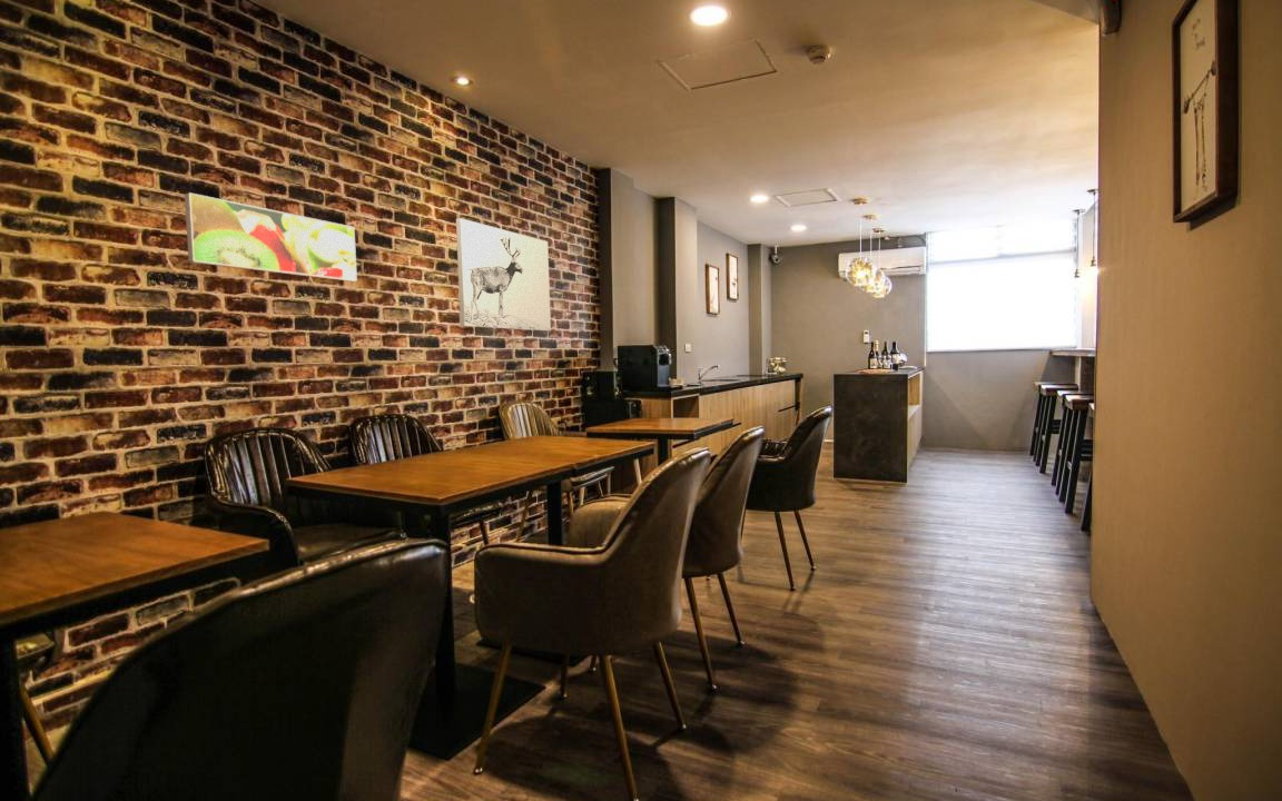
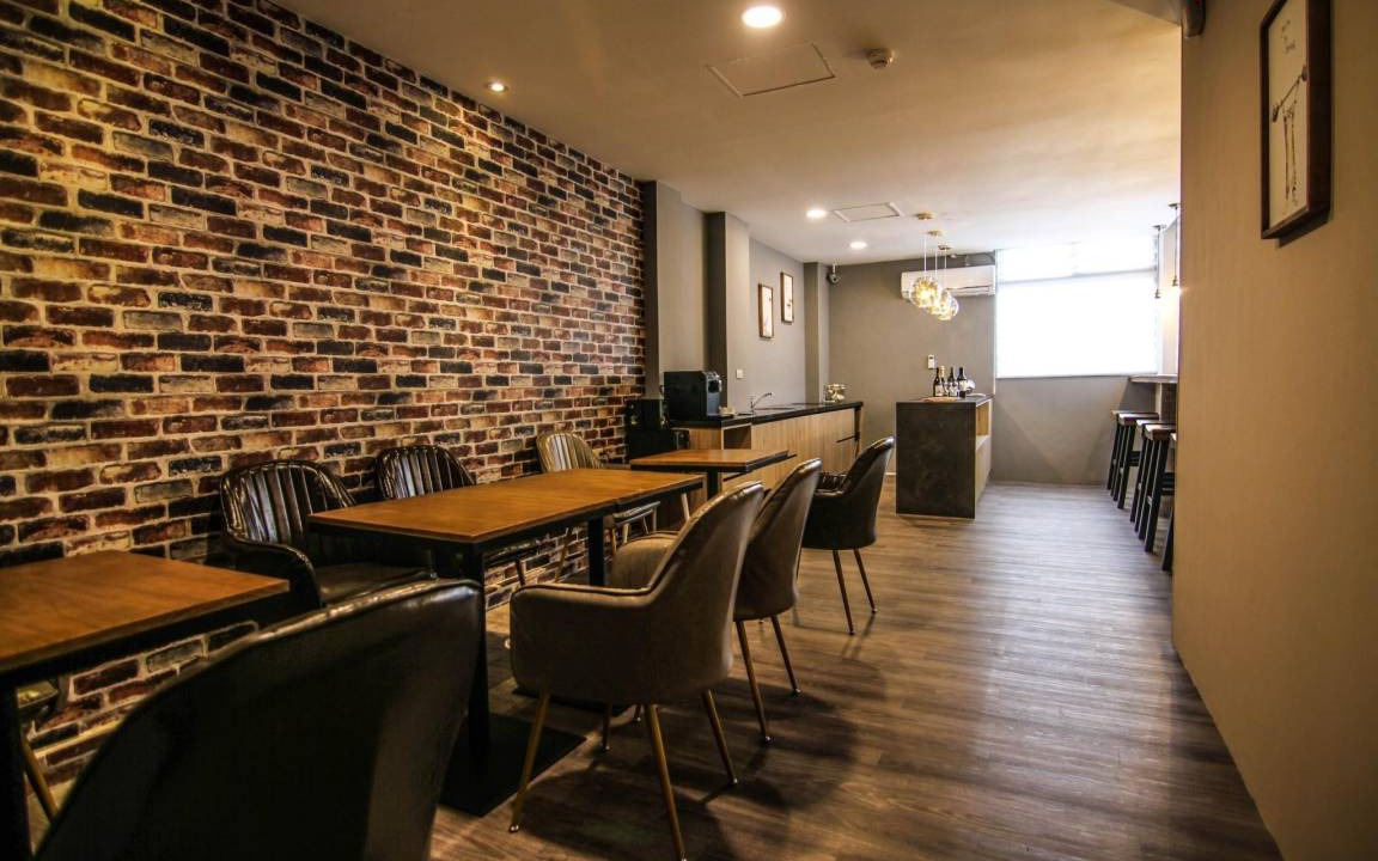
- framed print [184,191,358,283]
- wall art [455,217,552,332]
